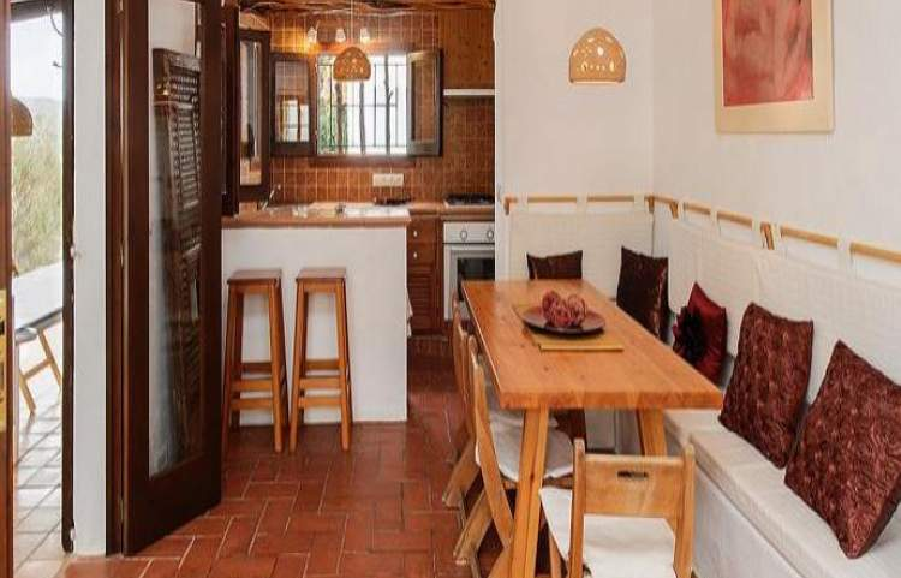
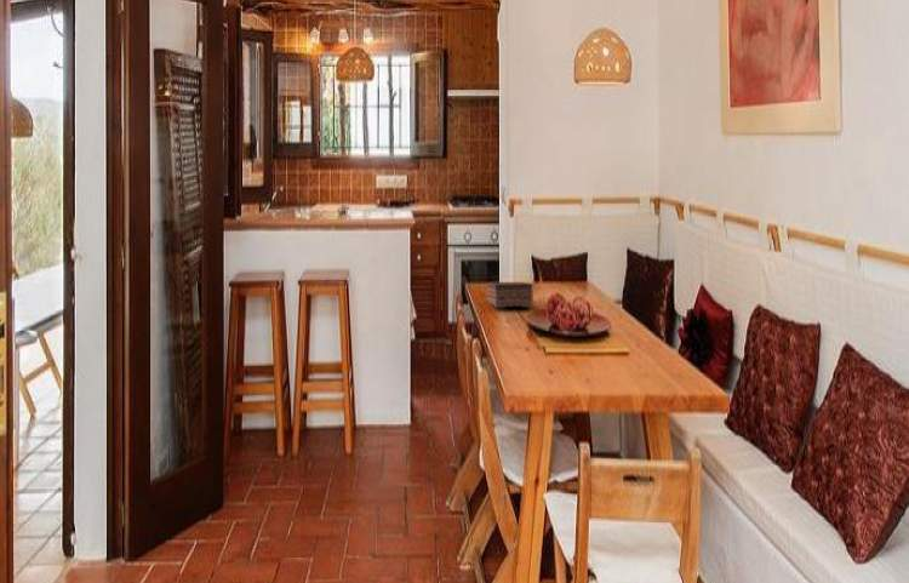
+ tissue box [486,281,534,309]
